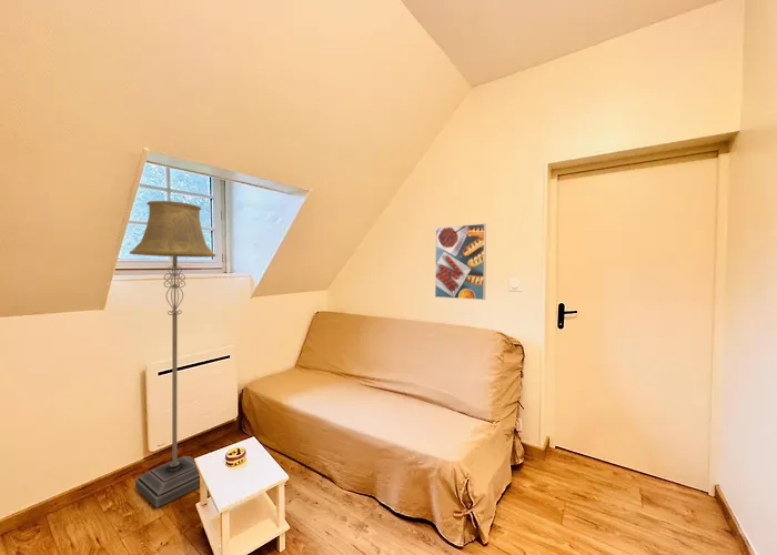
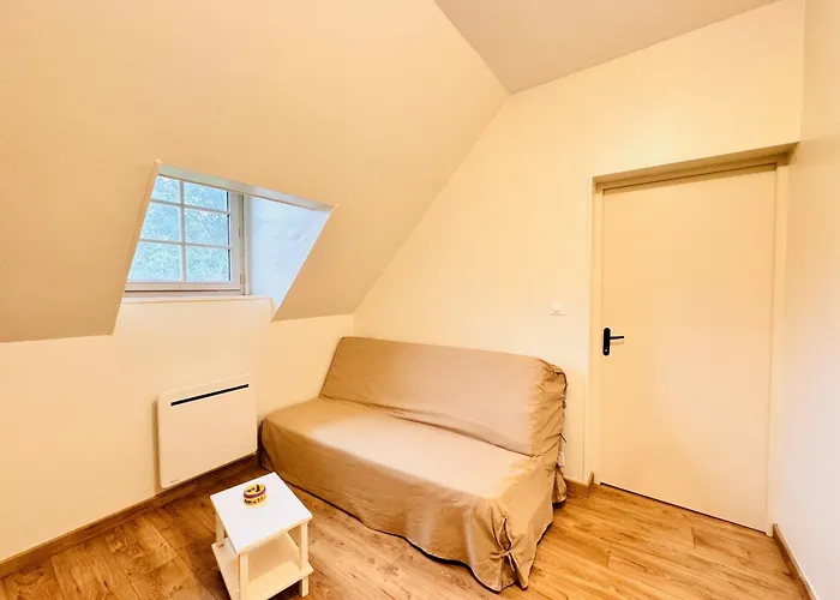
- floor lamp [129,200,216,508]
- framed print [434,222,487,301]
